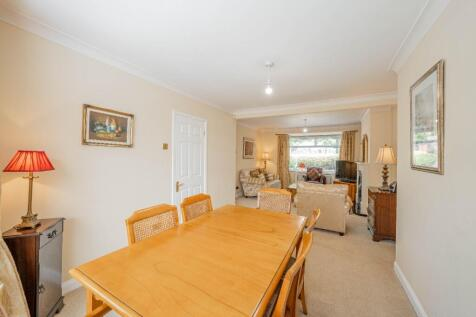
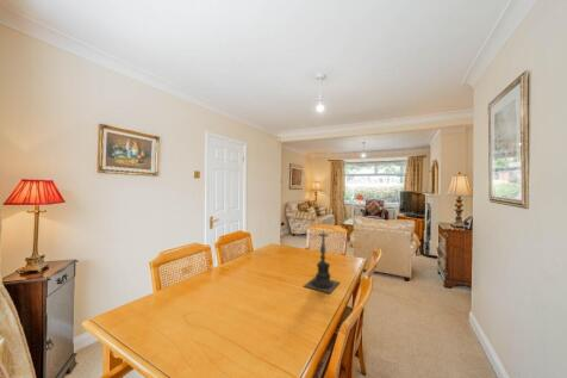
+ candle holder [303,225,341,295]
